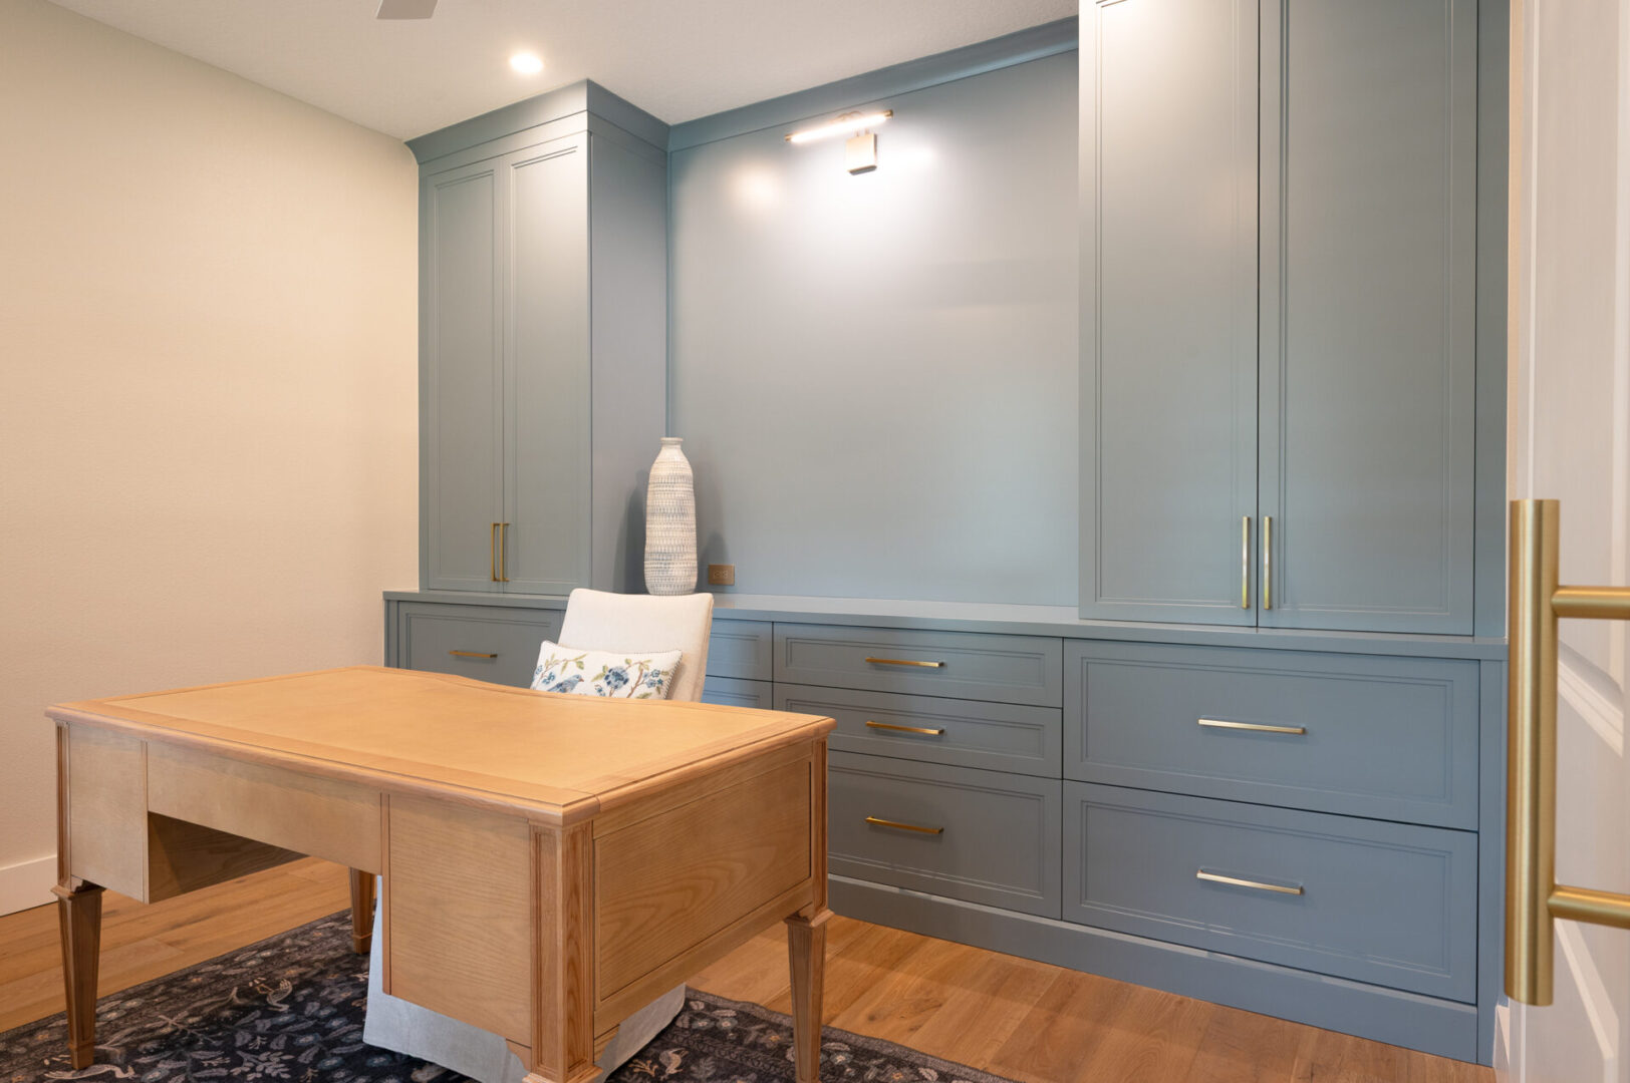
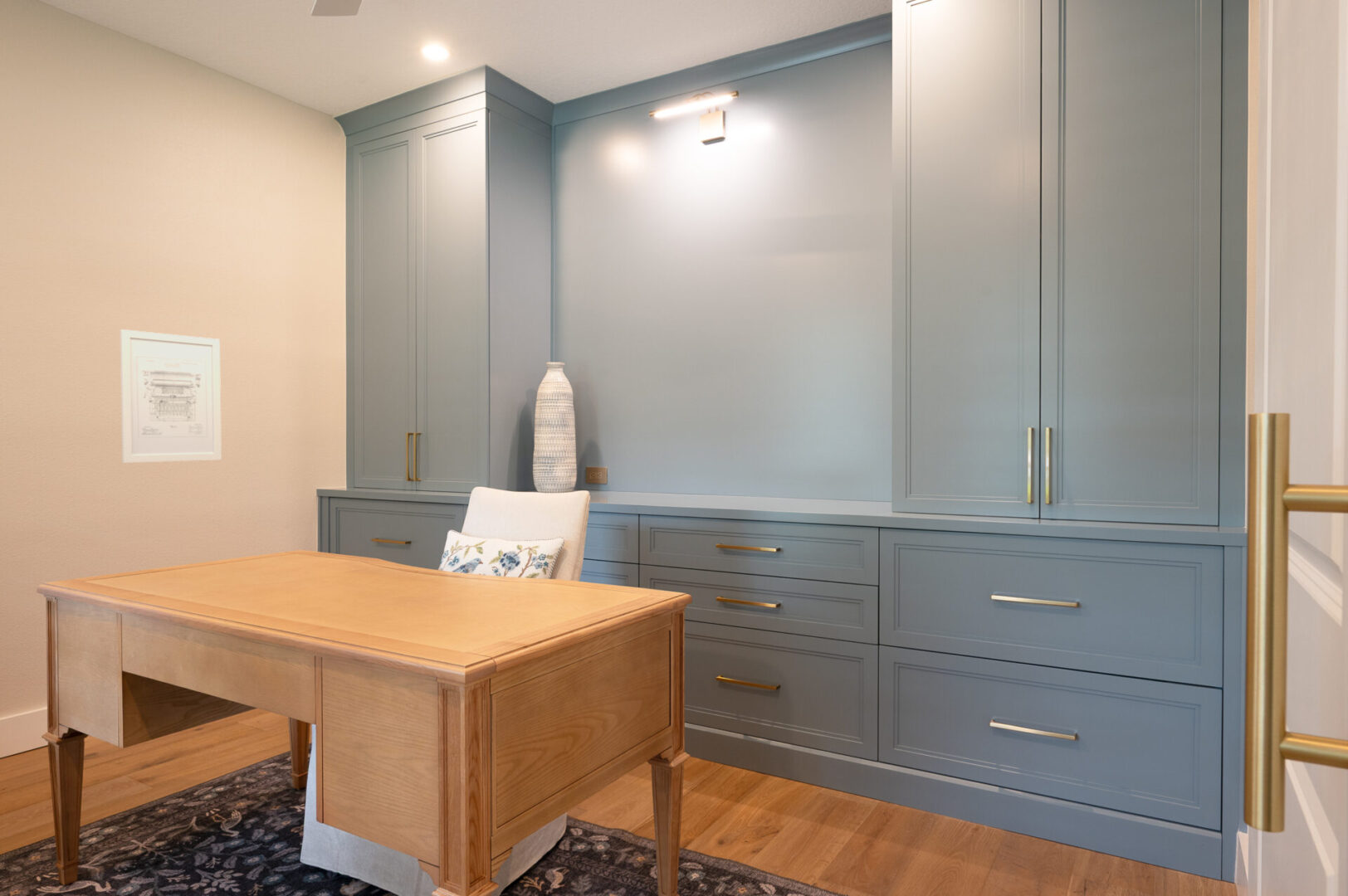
+ wall art [120,329,222,464]
